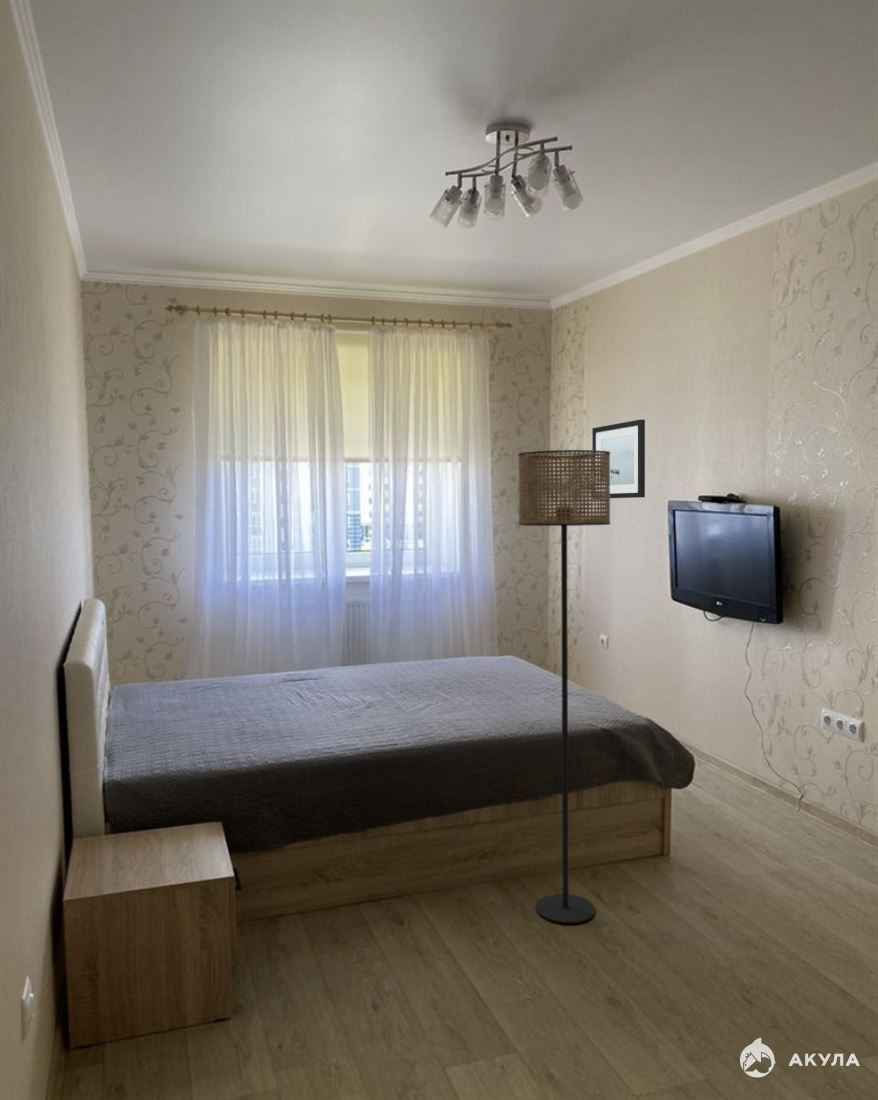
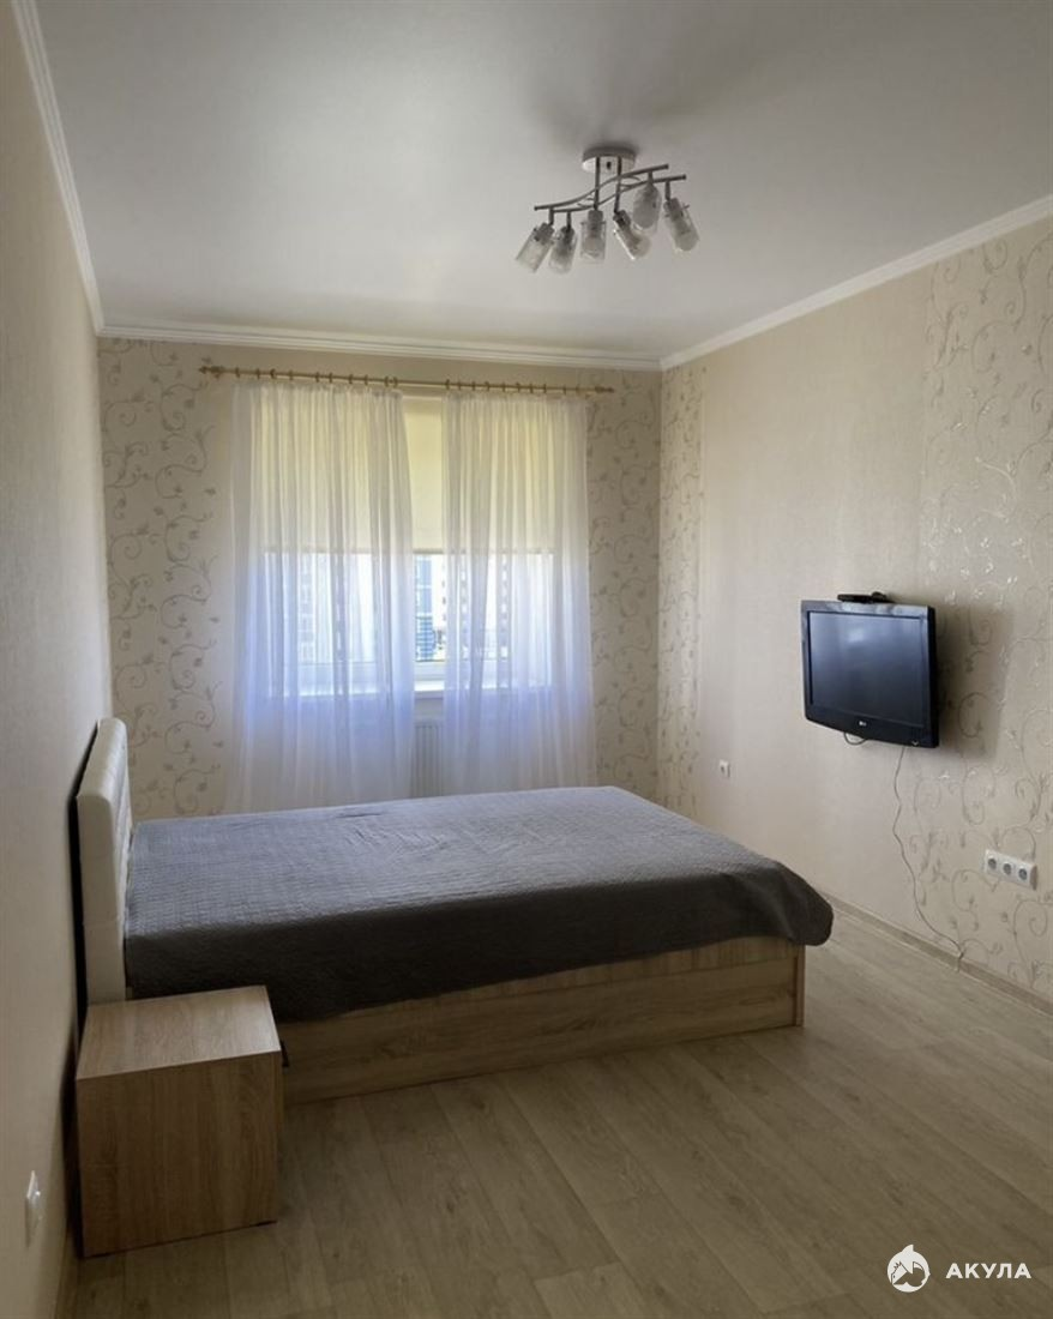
- floor lamp [517,449,611,924]
- wall art [591,419,646,499]
